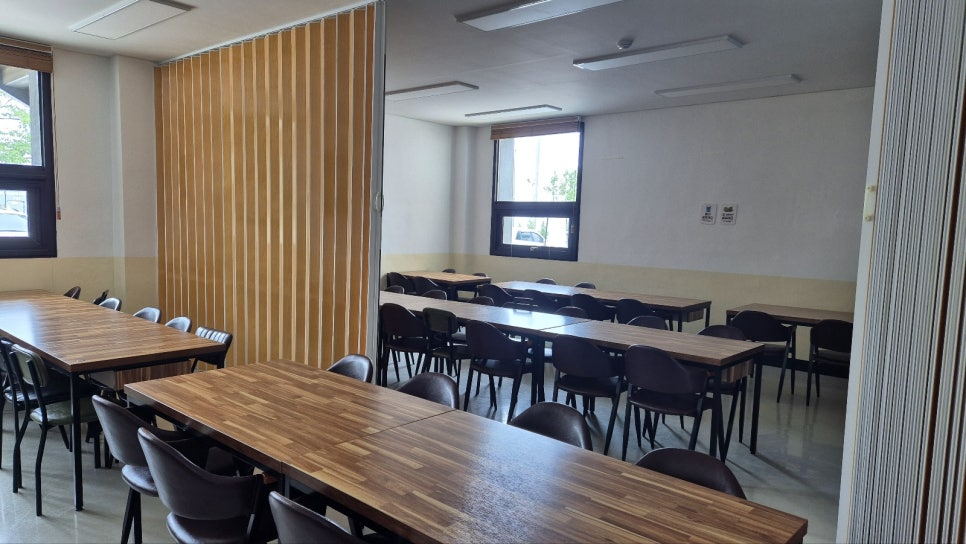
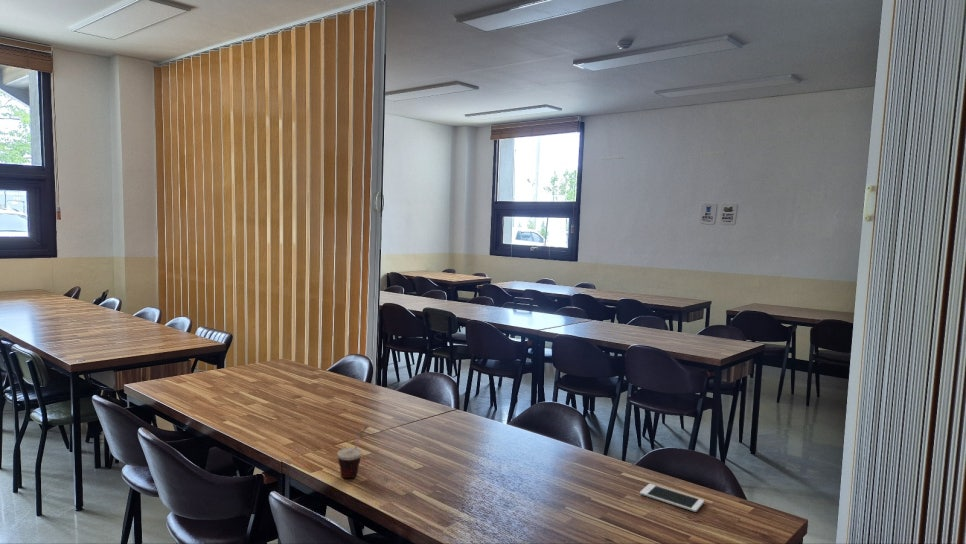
+ cell phone [639,483,705,513]
+ cup [336,425,368,479]
